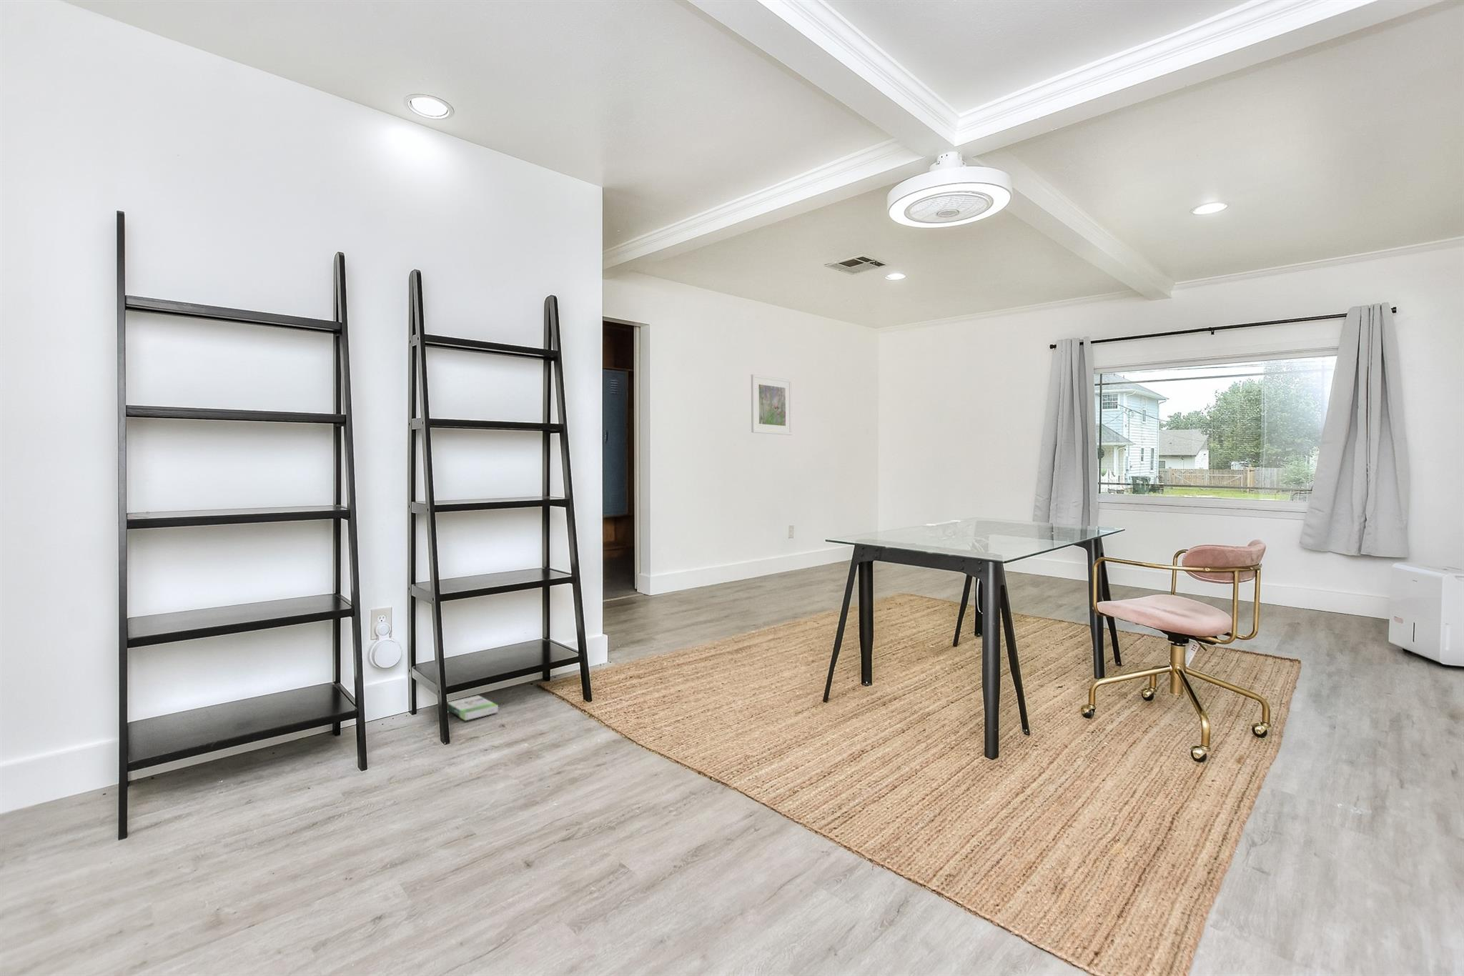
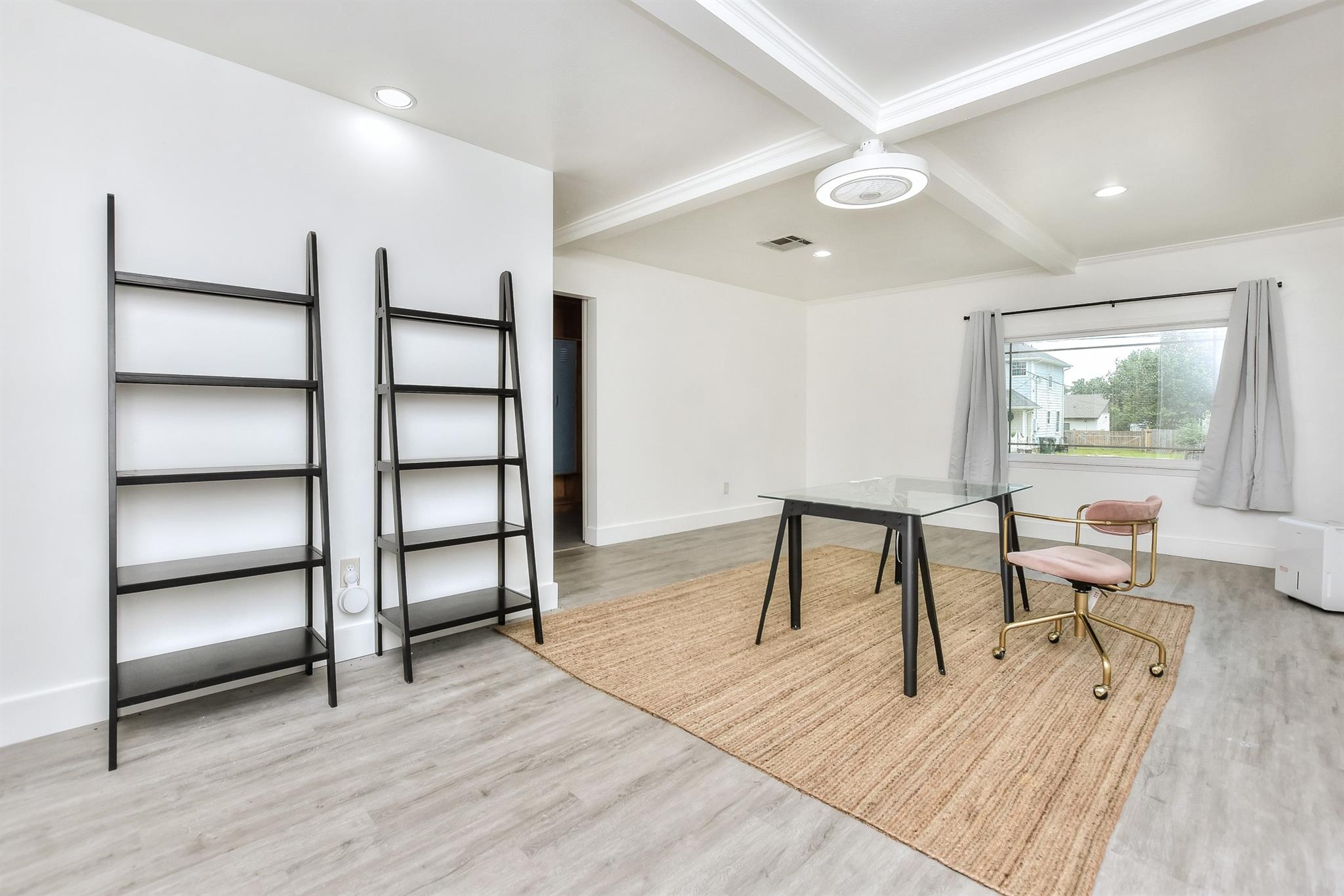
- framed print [751,374,793,436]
- box [448,695,499,721]
